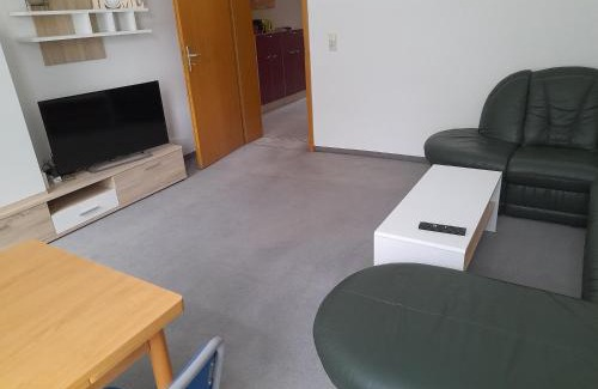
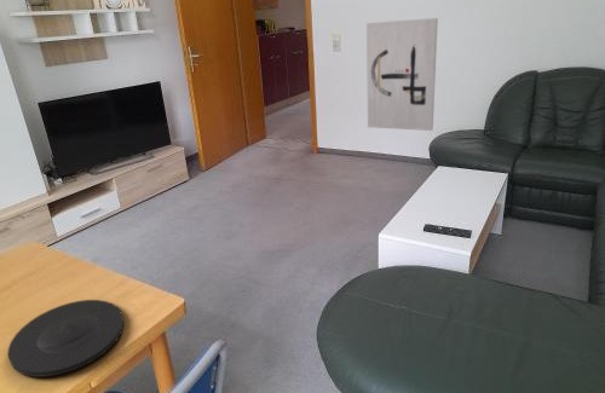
+ plate [7,299,125,378]
+ wall art [365,17,439,132]
